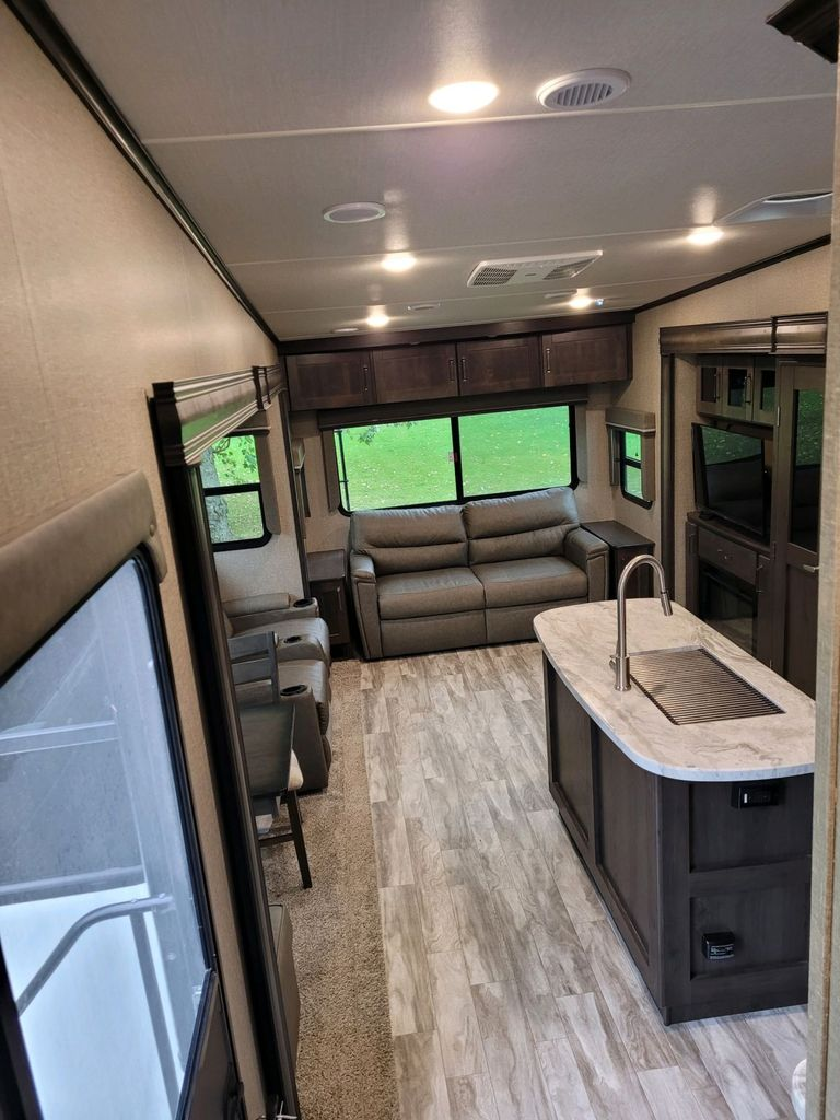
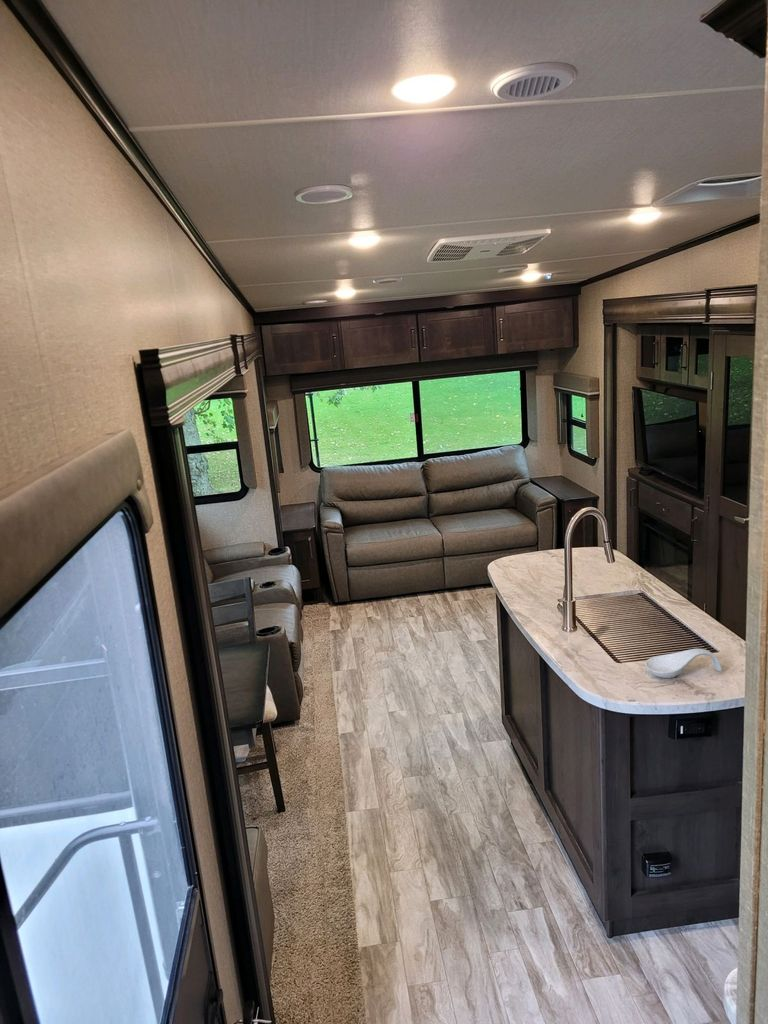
+ spoon rest [644,648,723,679]
